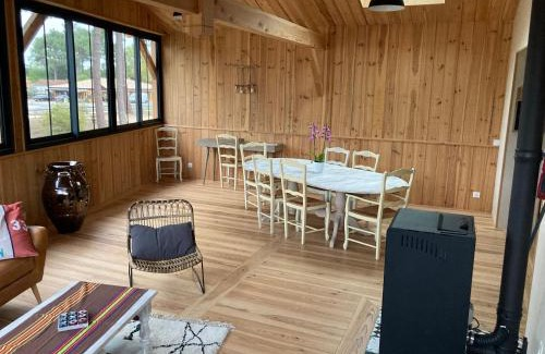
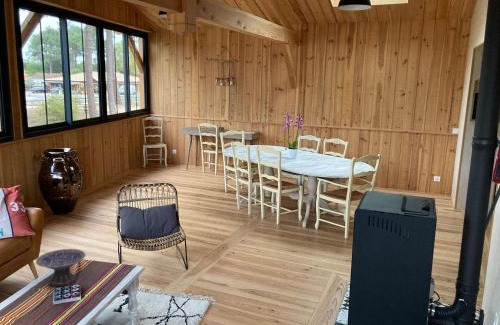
+ decorative bowl [35,248,87,287]
